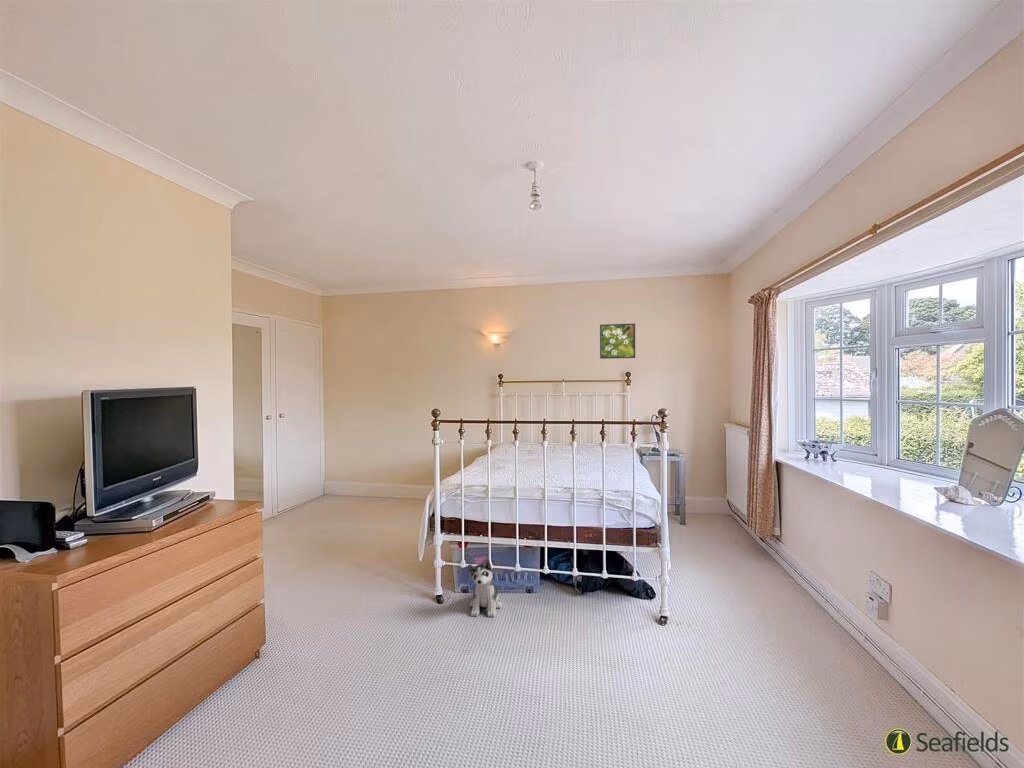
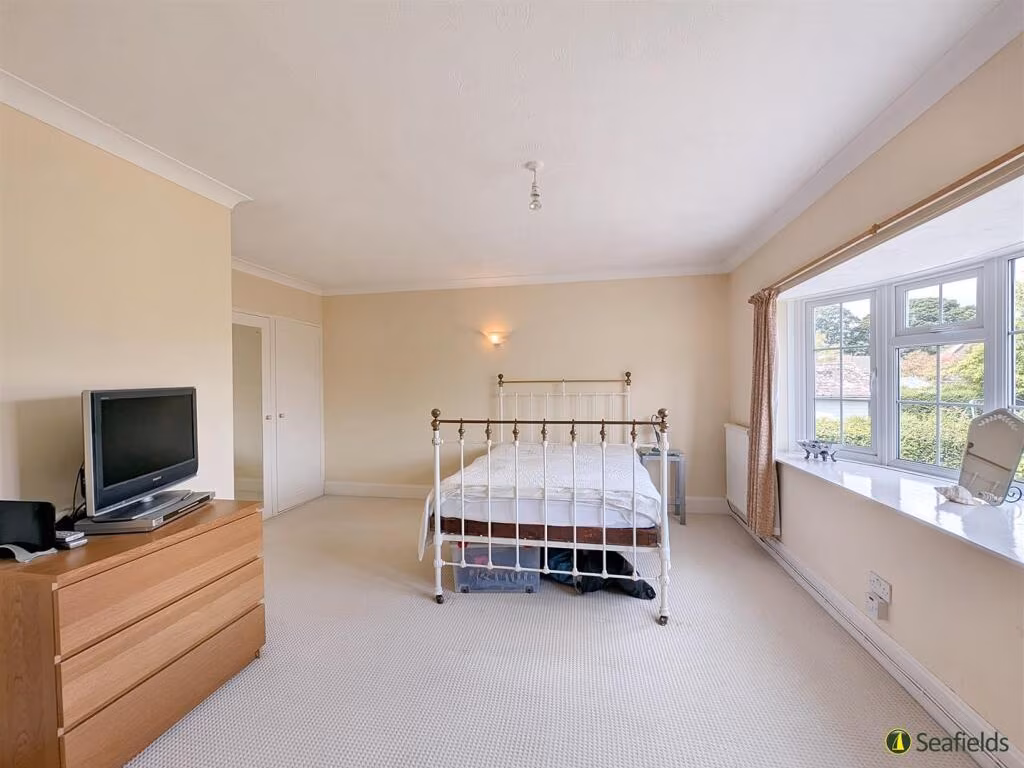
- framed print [599,323,636,360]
- plush toy [467,558,503,618]
